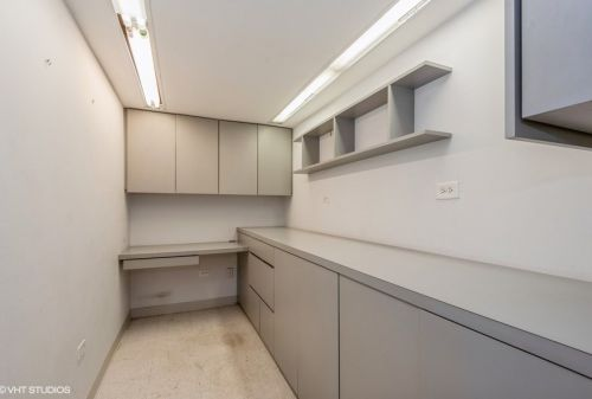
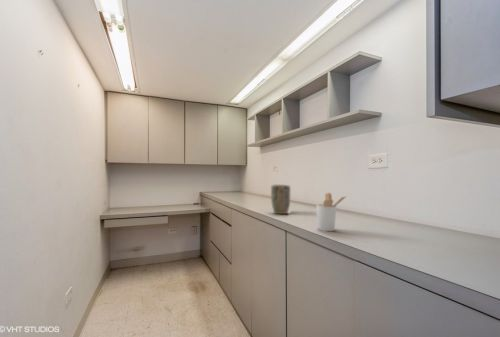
+ plant pot [270,184,291,215]
+ utensil holder [315,192,348,232]
